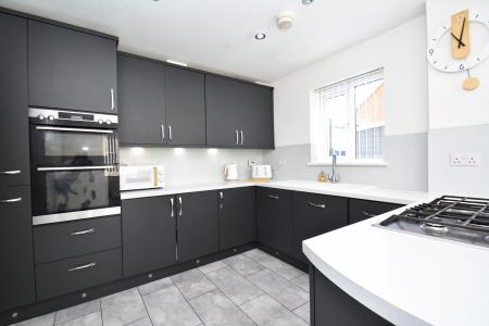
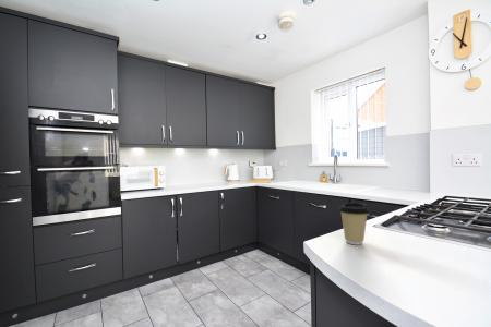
+ coffee cup [337,202,371,245]
